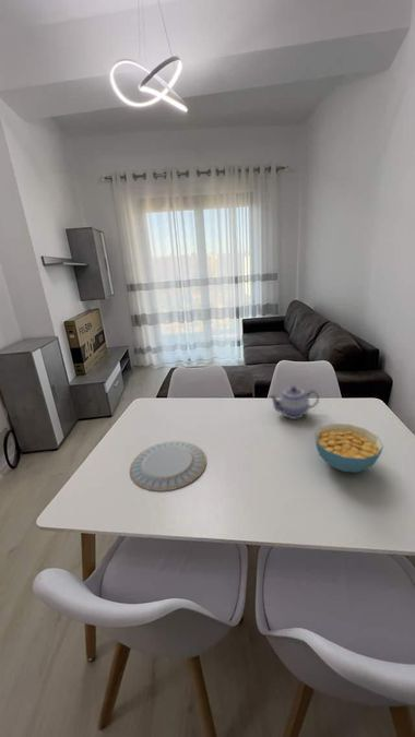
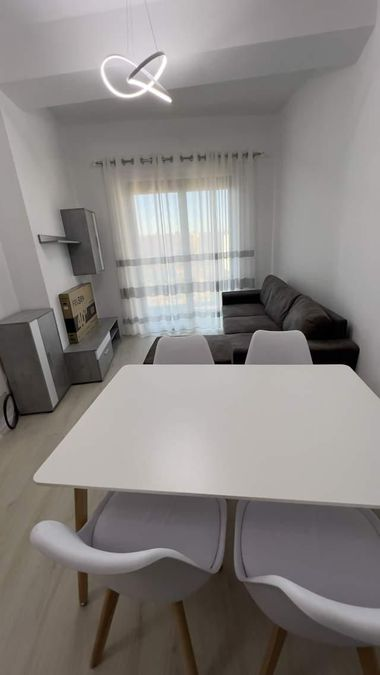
- chinaware [129,440,208,492]
- cereal bowl [313,423,384,474]
- teapot [268,385,320,420]
